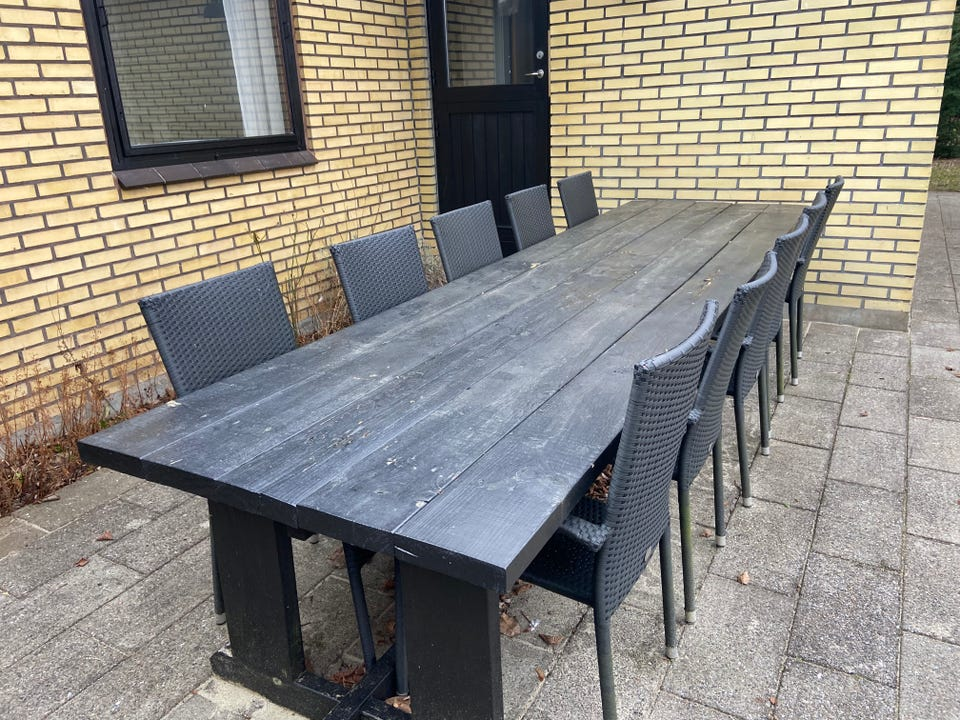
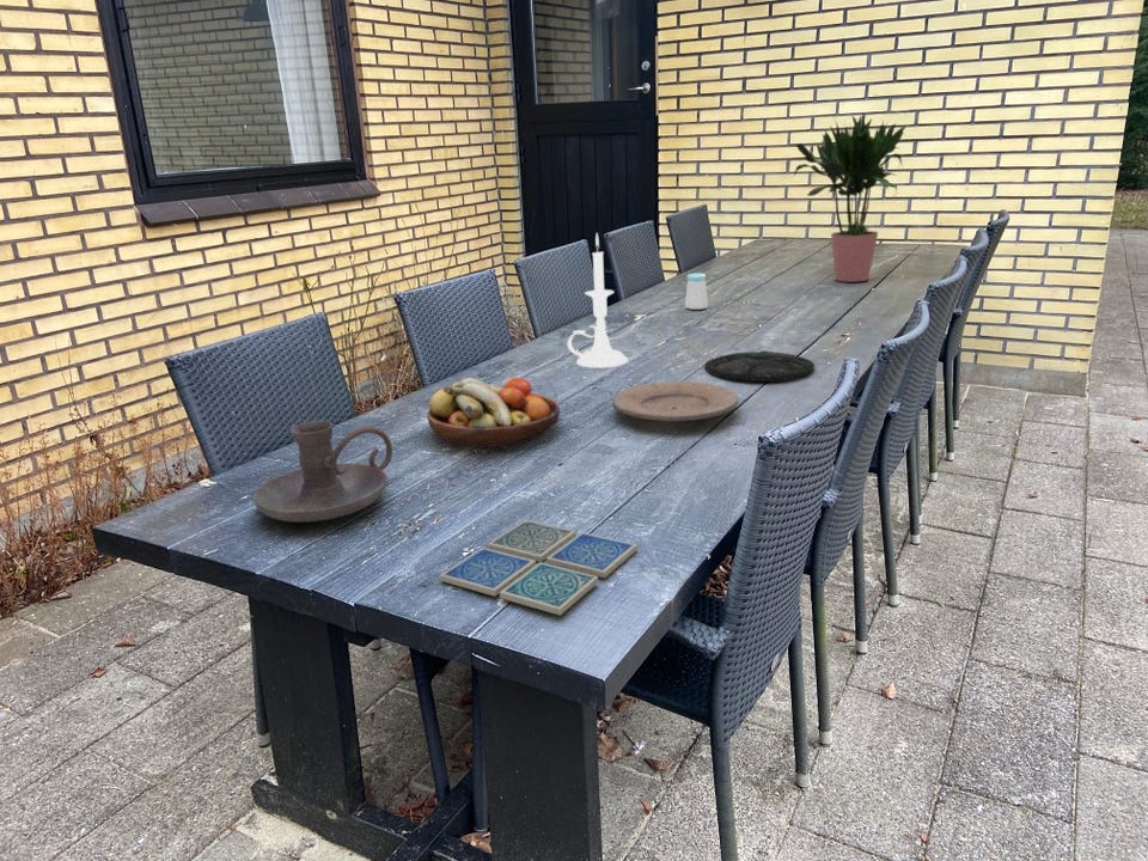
+ plate [703,350,816,383]
+ candle holder [567,232,629,370]
+ salt shaker [684,271,709,311]
+ potted plant [793,115,908,283]
+ drink coaster [439,519,639,617]
+ candle holder [252,420,393,524]
+ fruit bowl [426,377,561,448]
+ plate [611,380,740,423]
